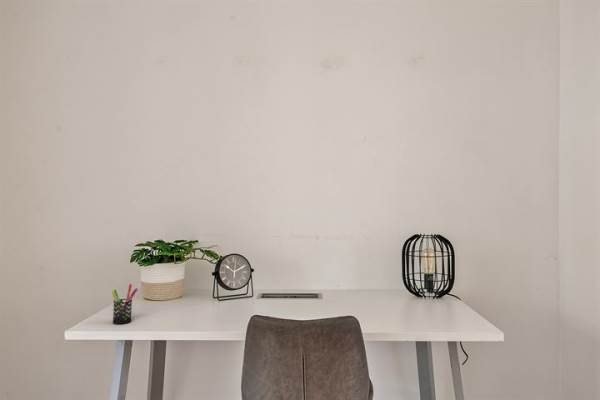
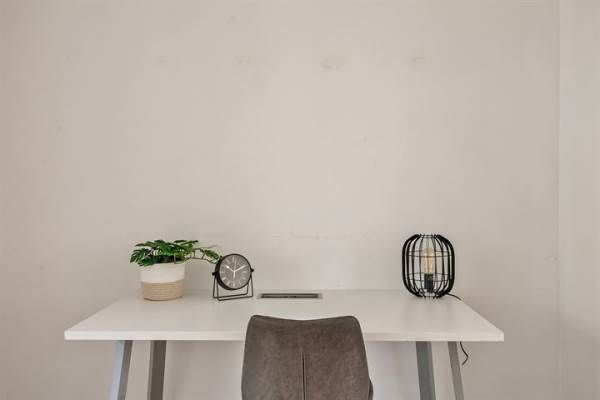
- pen holder [111,283,138,325]
